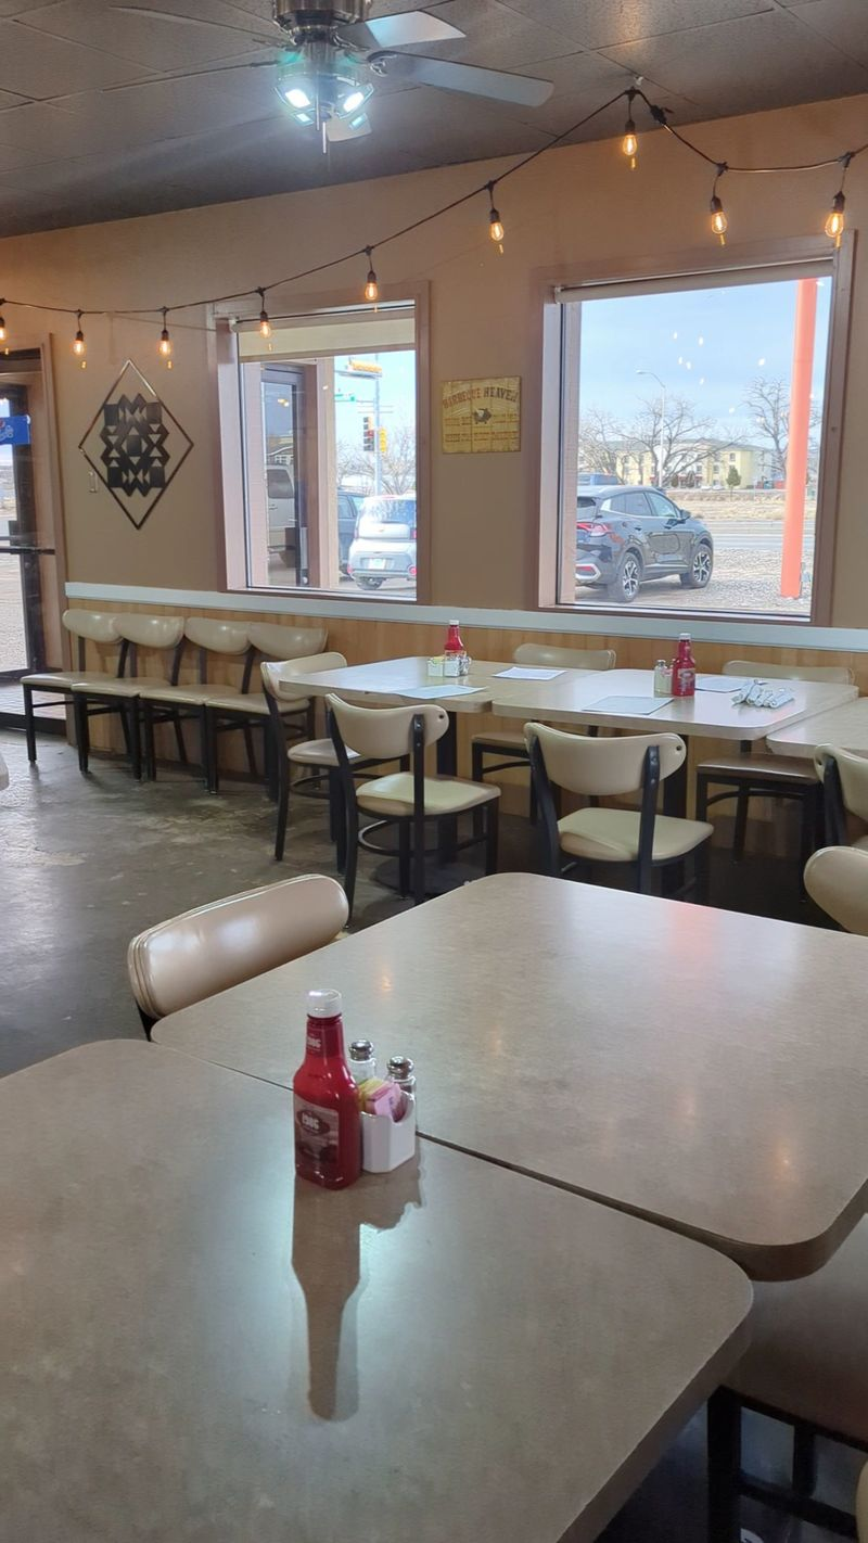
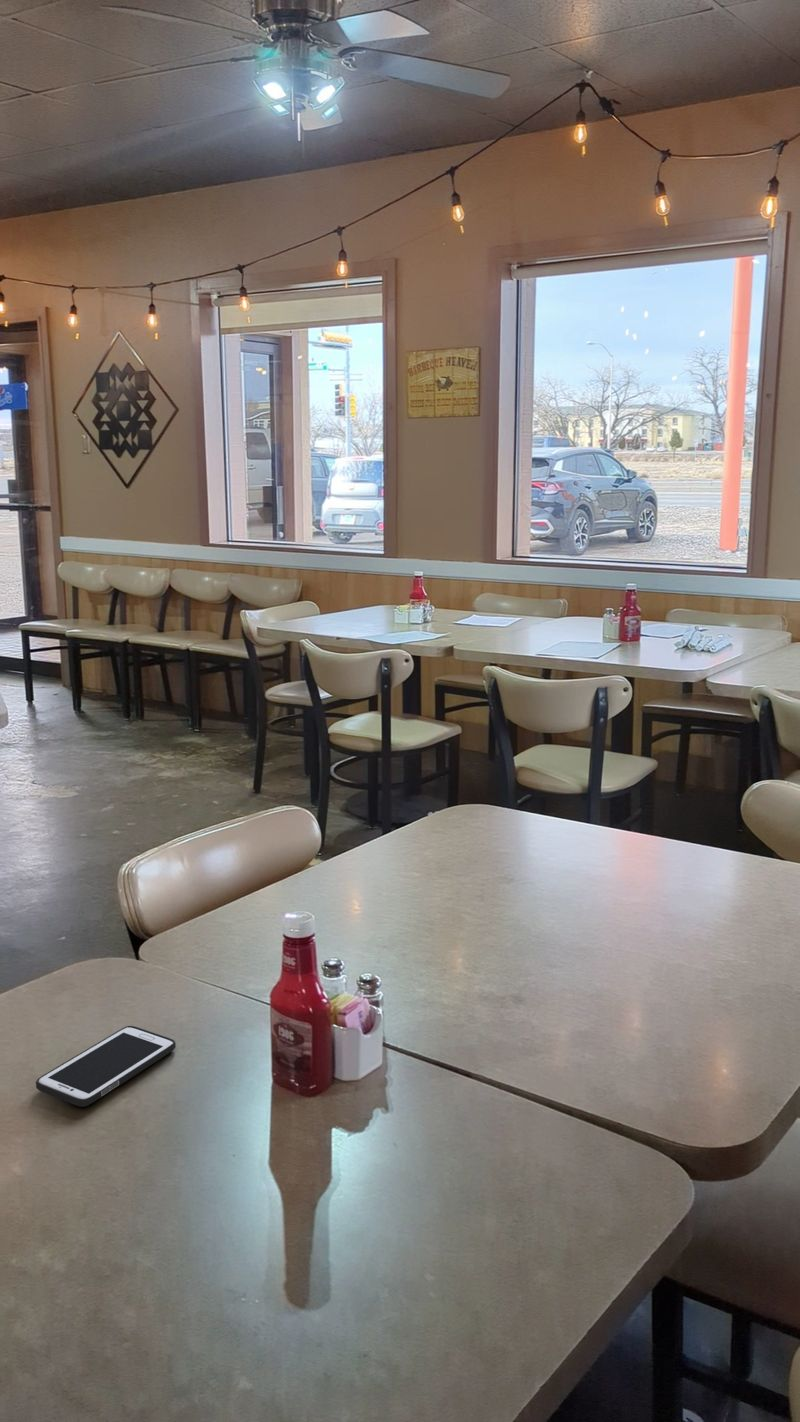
+ cell phone [35,1025,177,1108]
